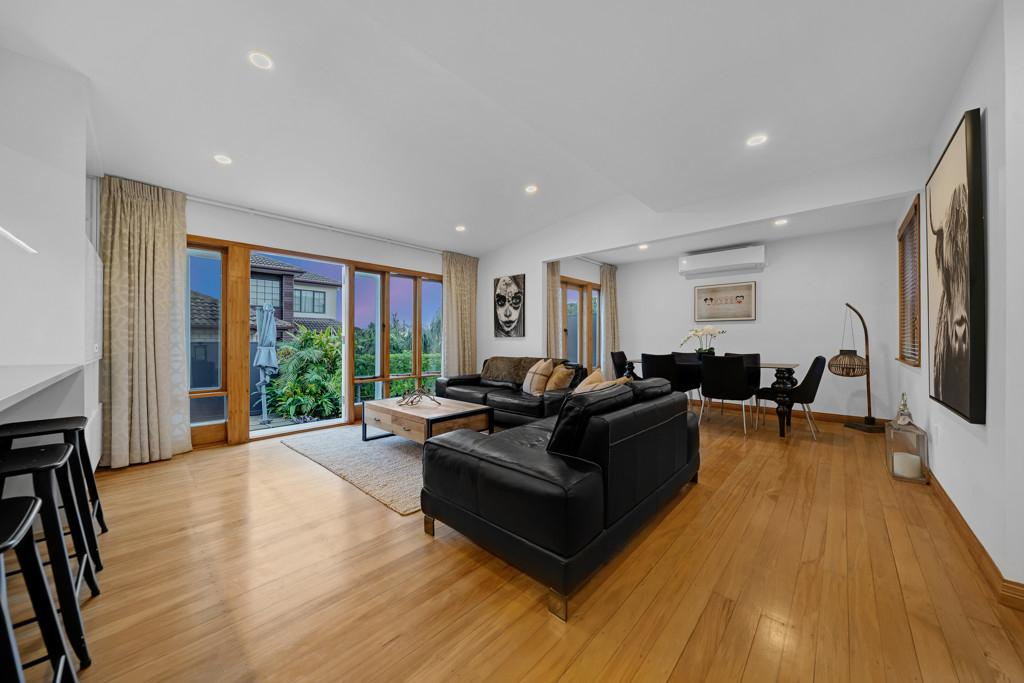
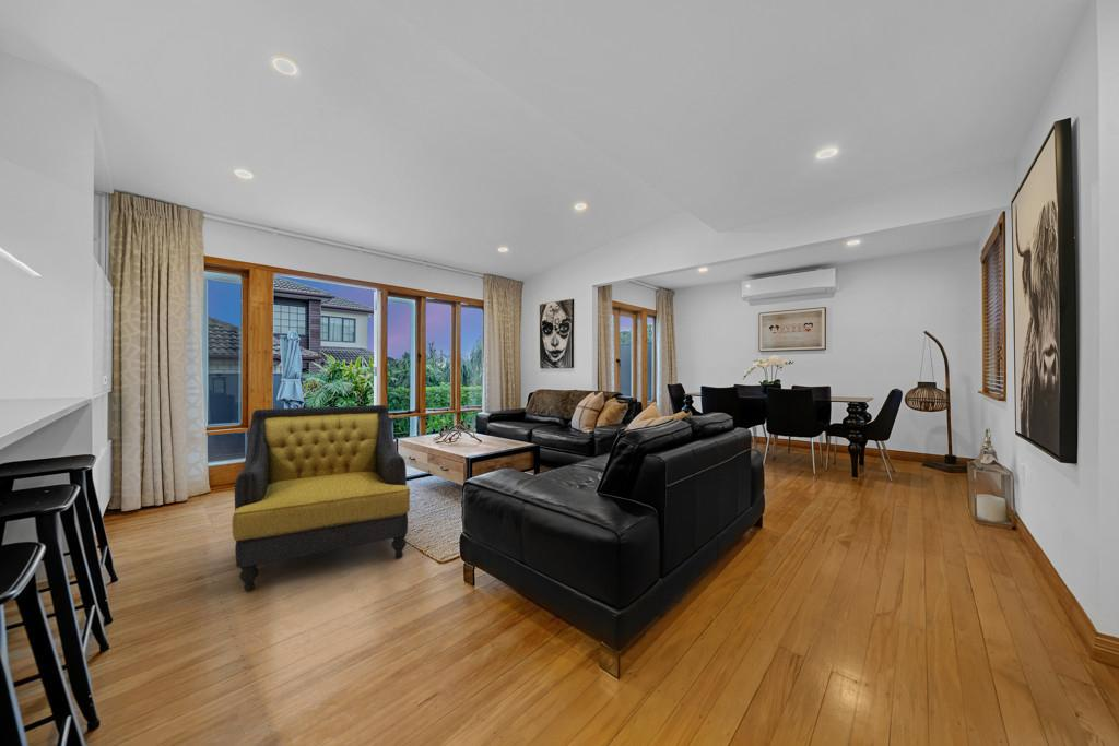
+ armchair [231,404,411,592]
